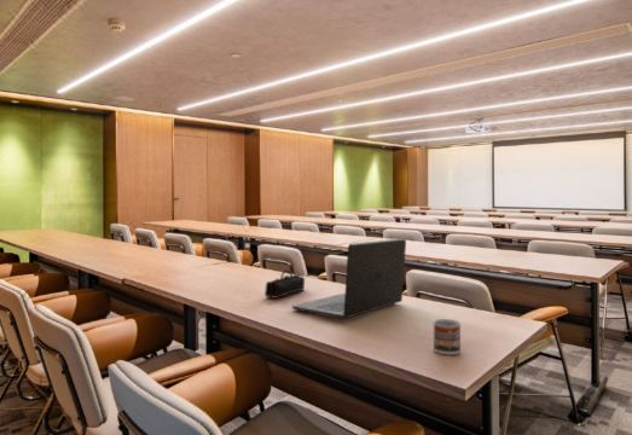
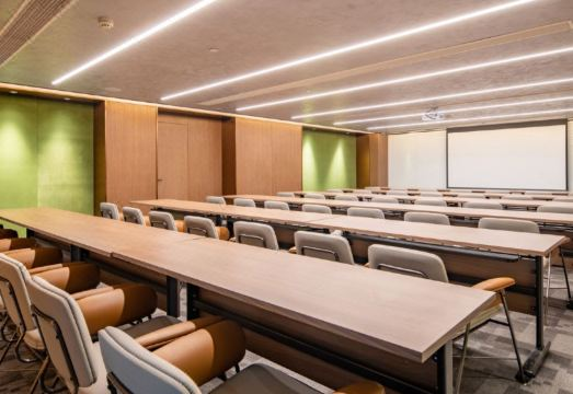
- pencil case [263,268,306,300]
- laptop [291,237,407,320]
- cup [431,318,462,356]
